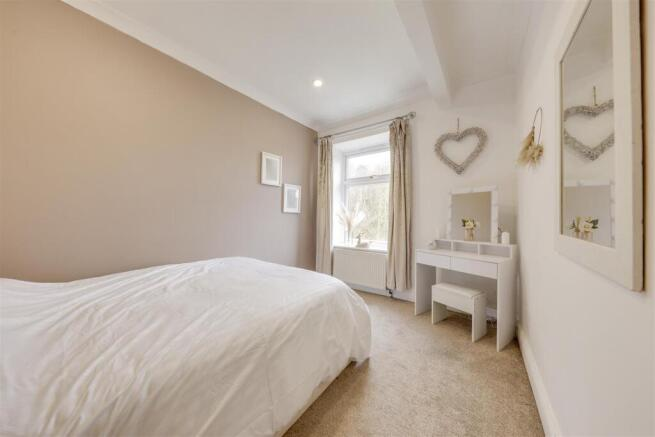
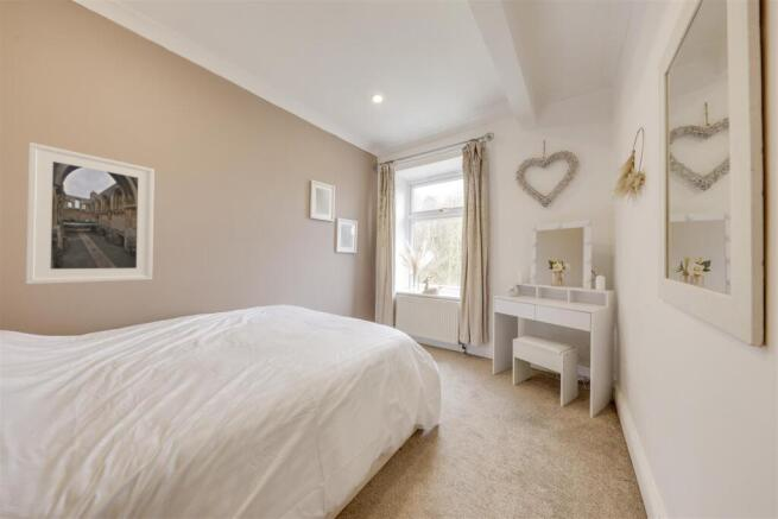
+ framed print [25,141,156,285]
